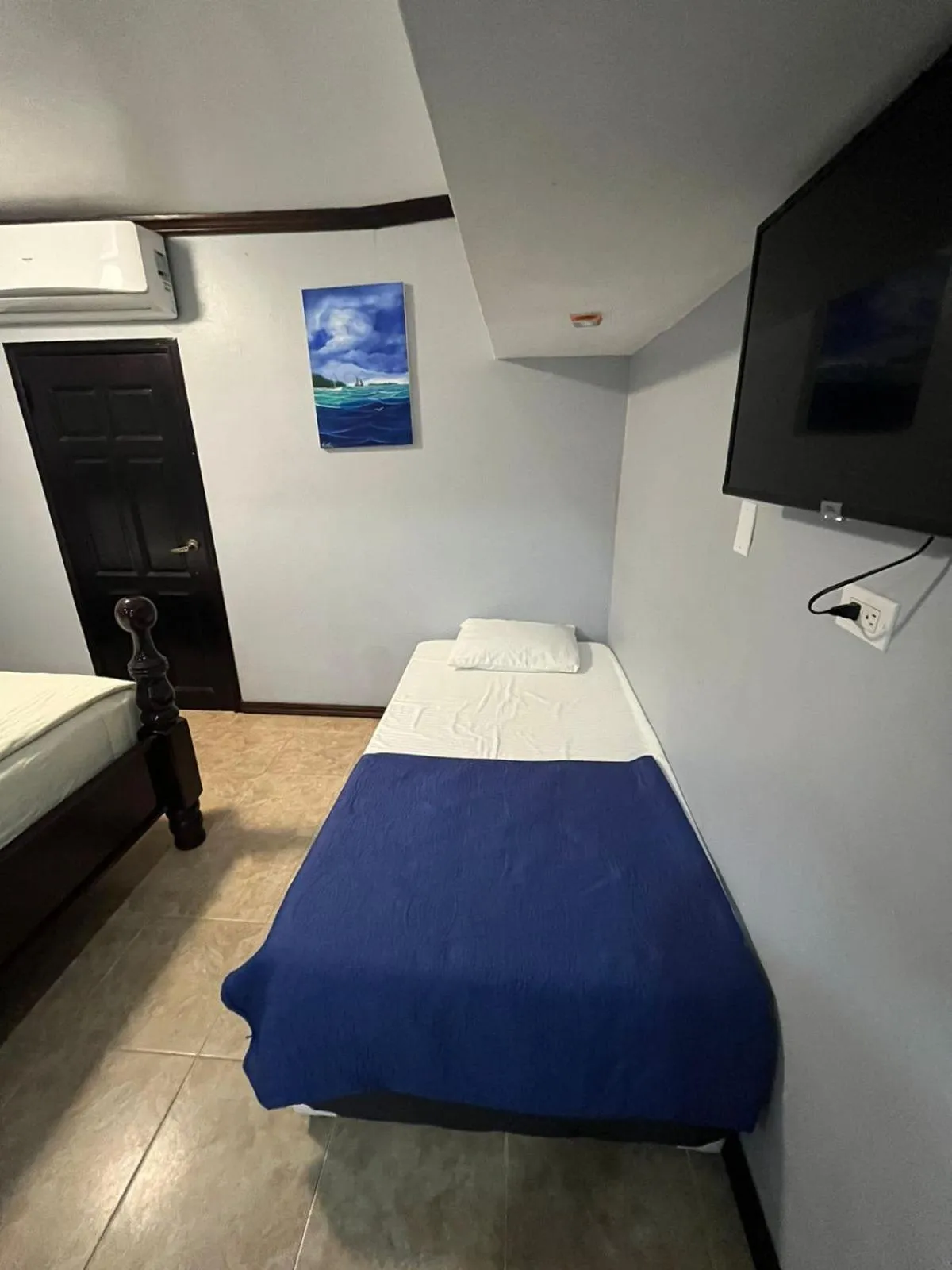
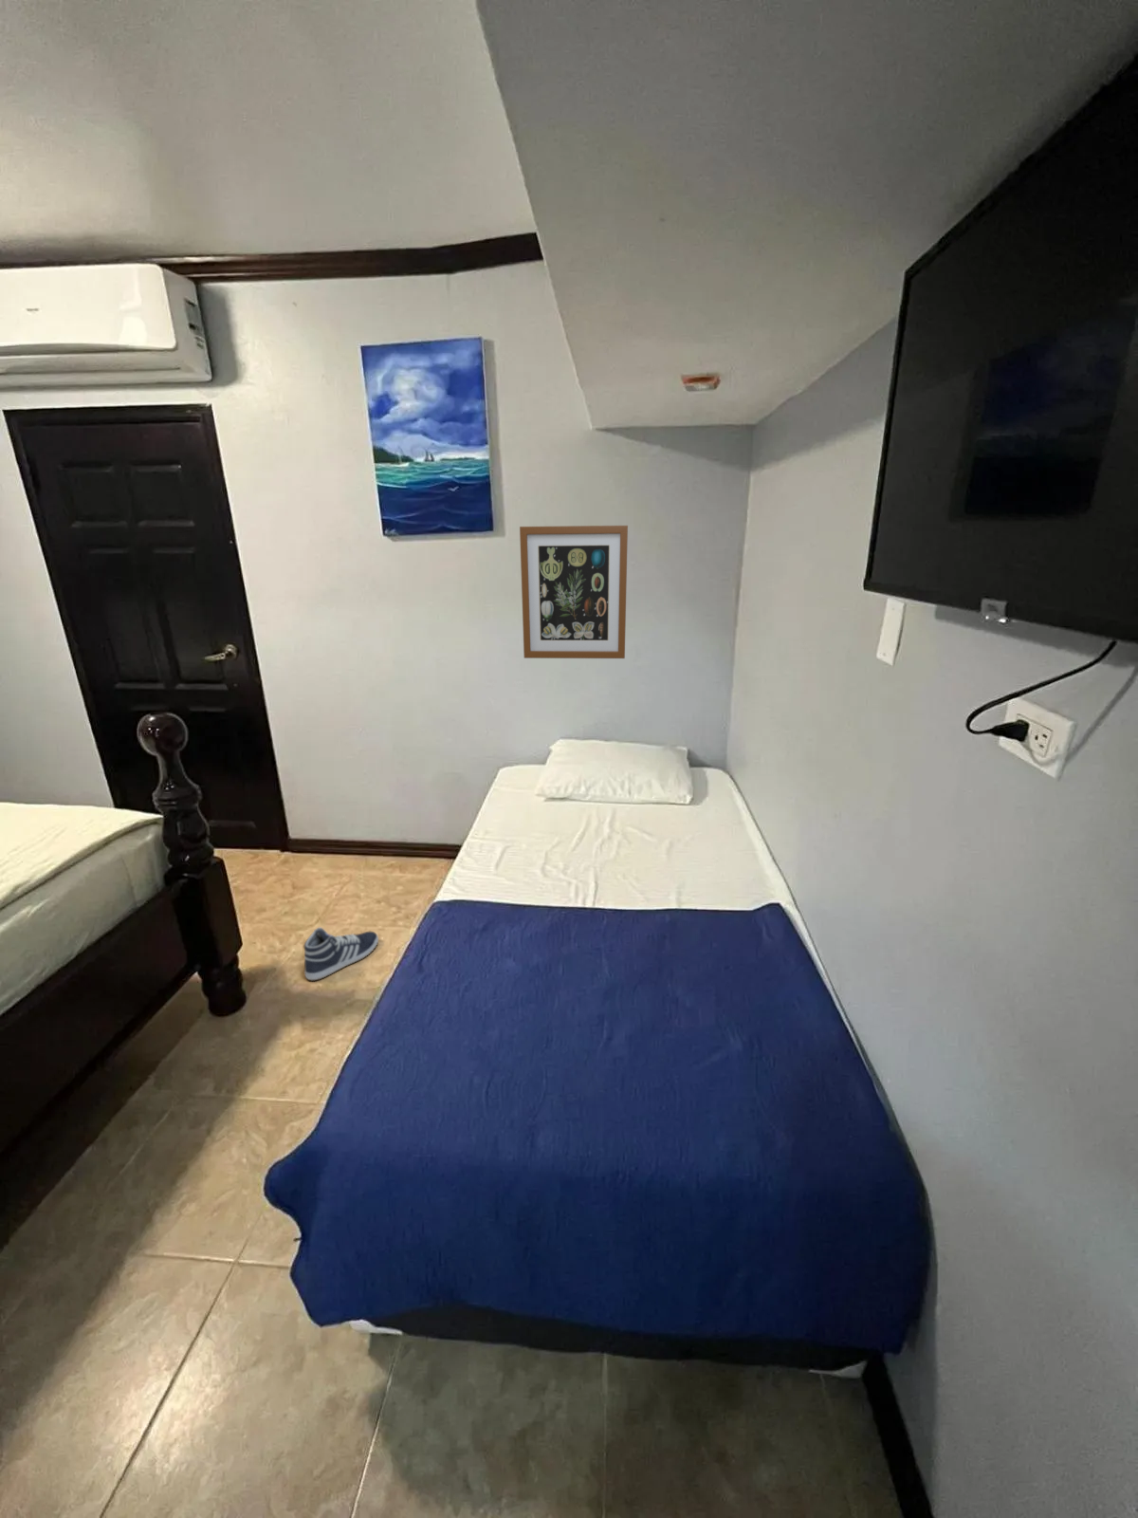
+ sneaker [304,926,379,983]
+ wall art [519,525,629,660]
